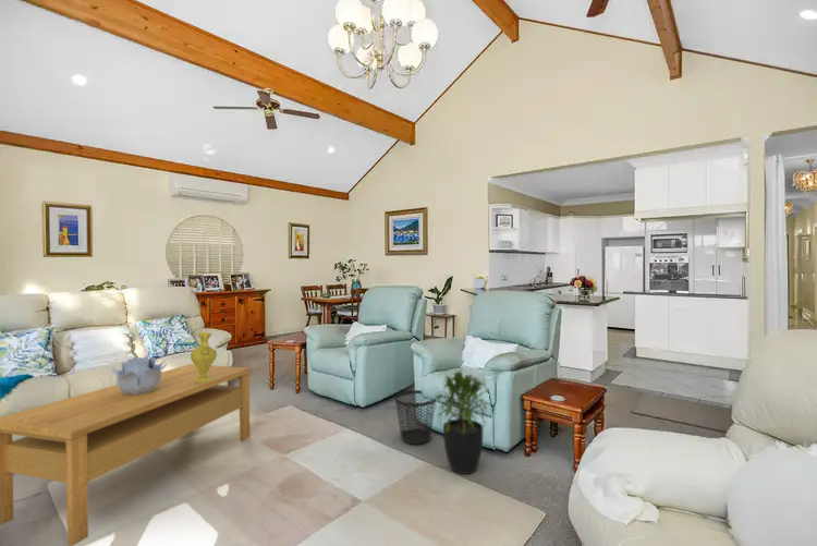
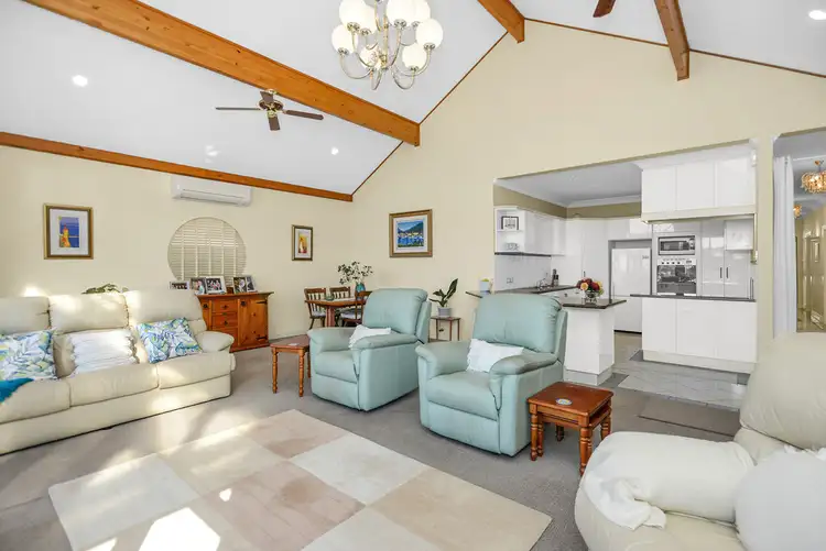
- vase [190,331,218,383]
- wastebasket [393,389,437,446]
- coffee table [0,363,251,546]
- potted plant [432,368,495,475]
- decorative bowl [110,356,169,396]
